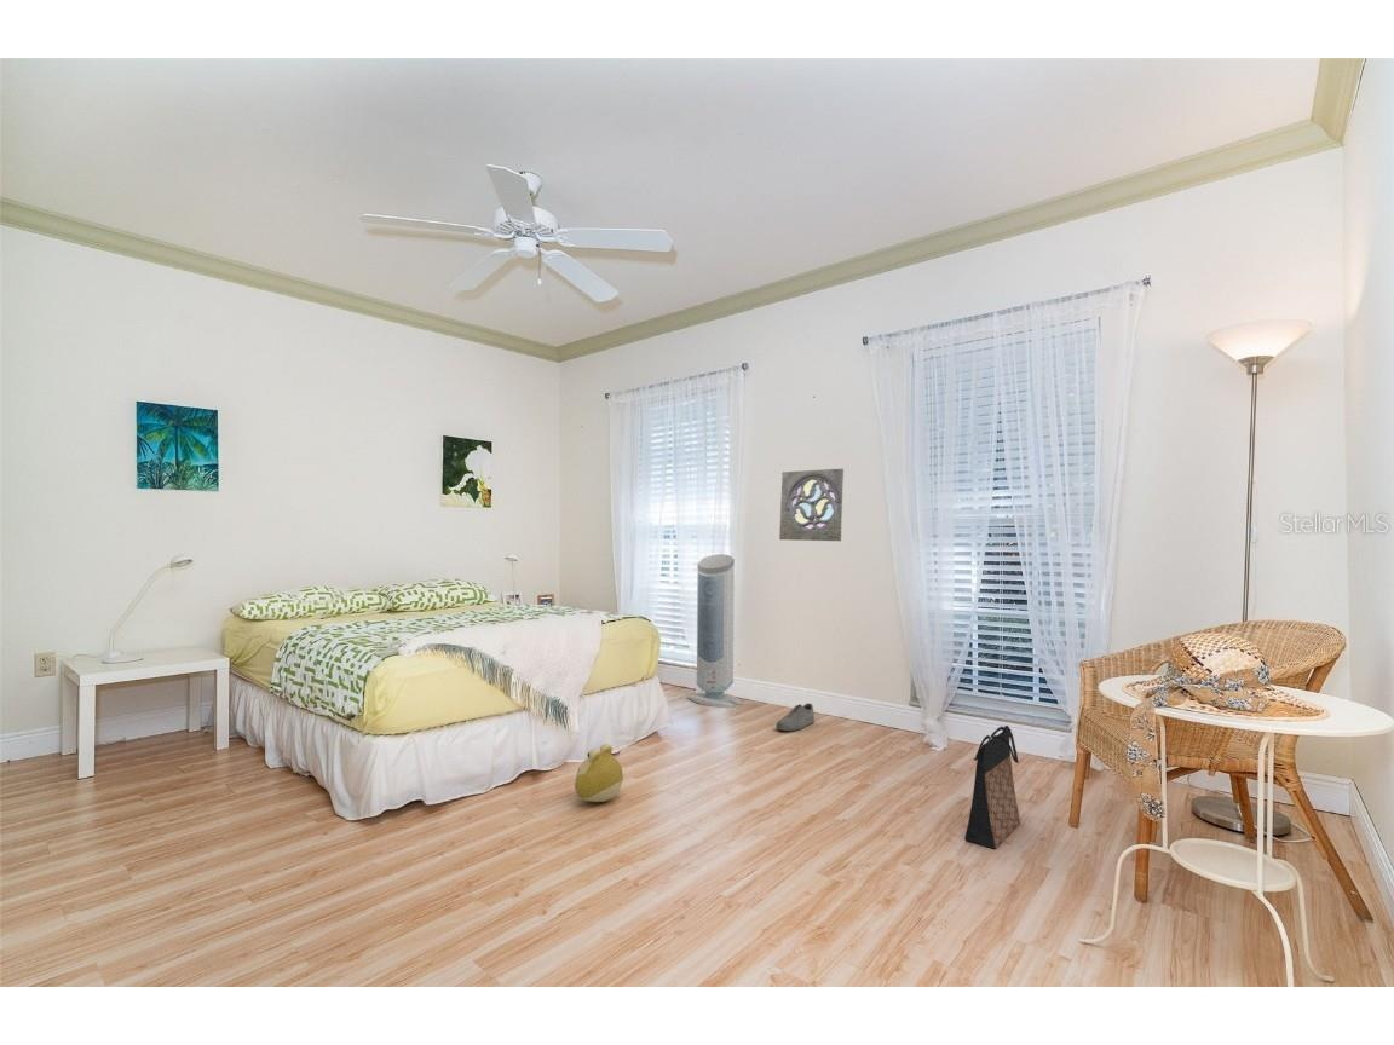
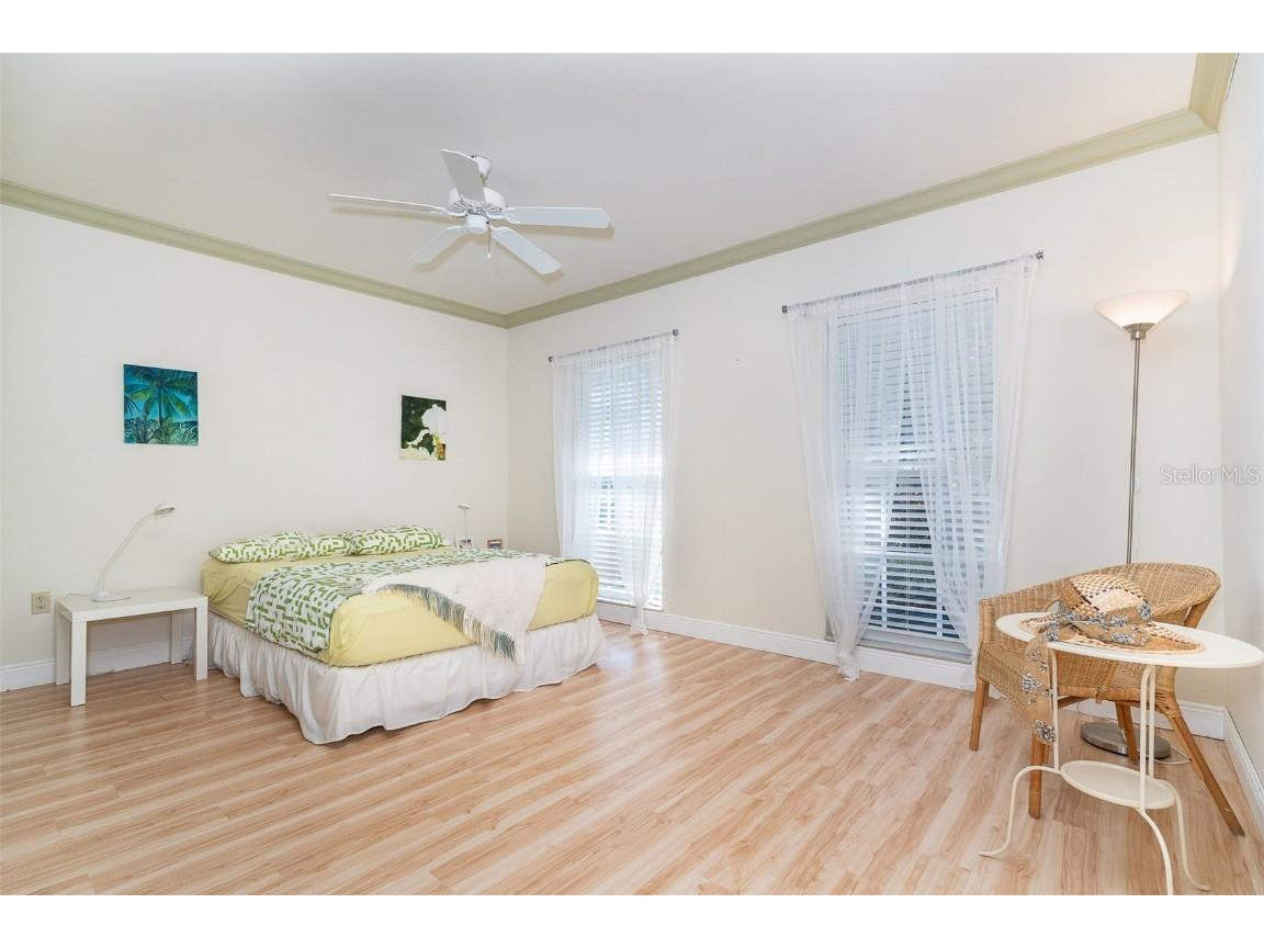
- air purifier [686,553,743,709]
- plush toy [574,743,624,803]
- bag [963,724,1021,850]
- wall ornament [778,468,845,542]
- shoe [776,702,816,732]
